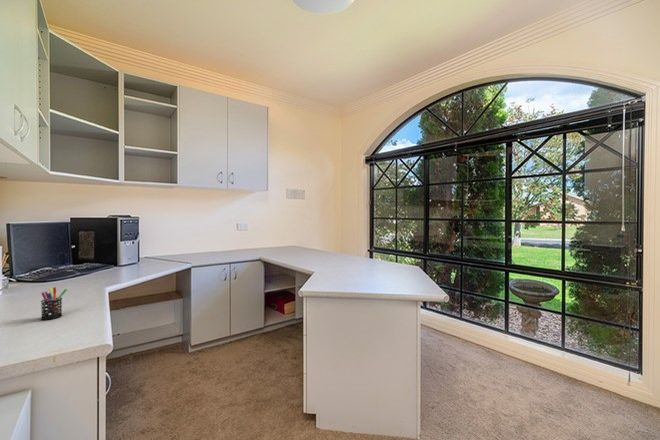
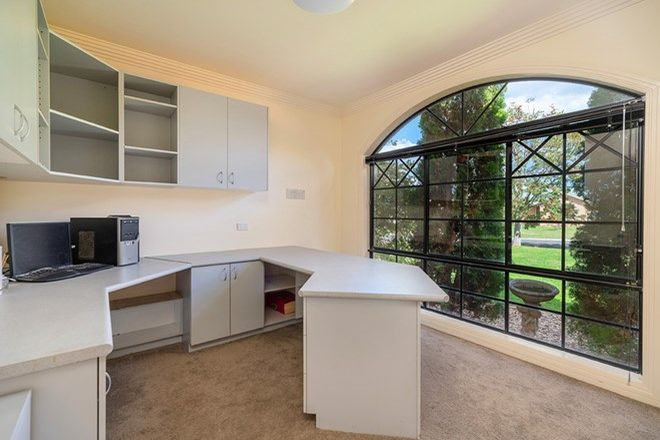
- pen holder [40,286,68,321]
